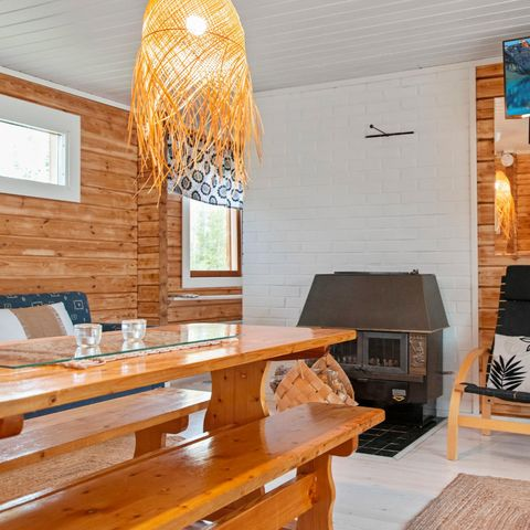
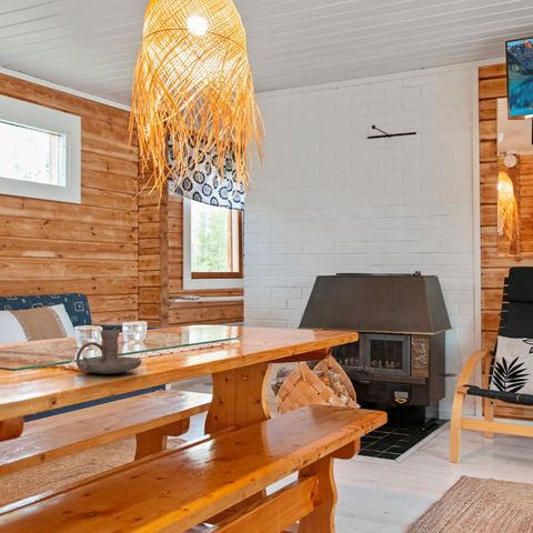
+ candle holder [76,329,143,375]
